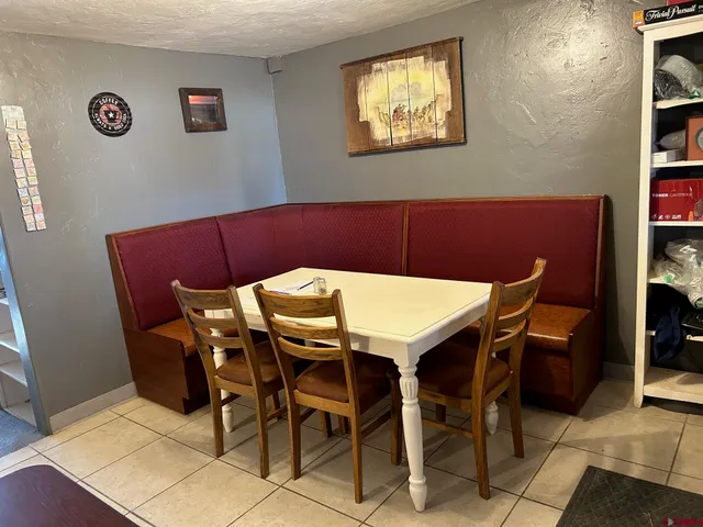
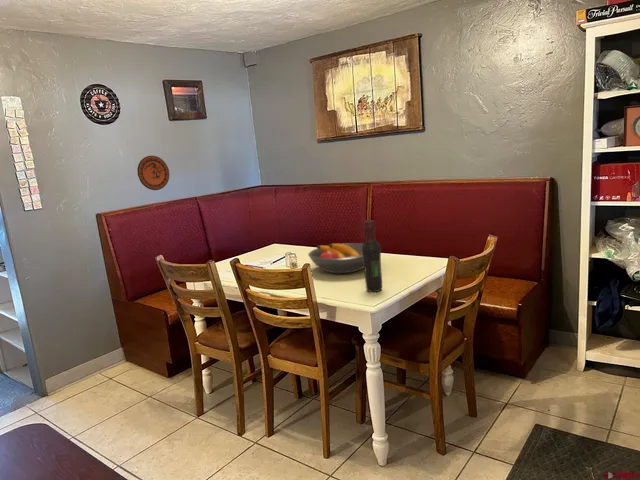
+ wine bottle [362,219,383,293]
+ fruit bowl [307,242,364,274]
+ decorative plate [136,155,170,191]
